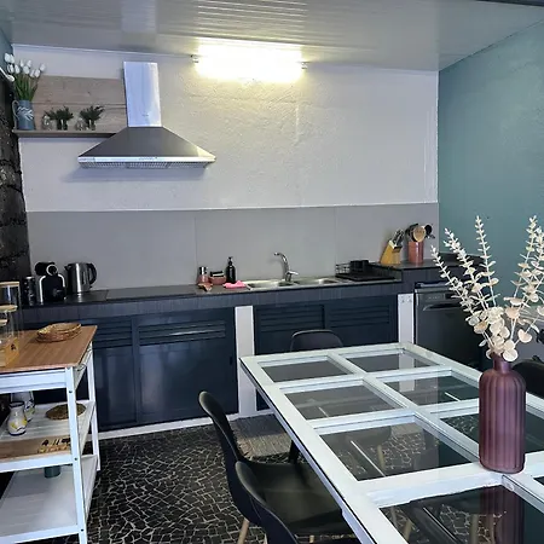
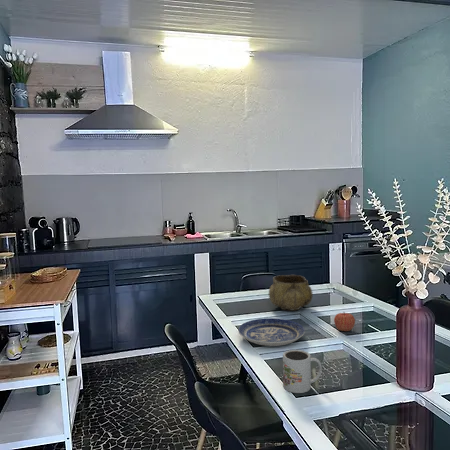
+ decorative bowl [268,274,314,312]
+ mug [282,349,323,394]
+ plate [237,317,306,347]
+ apple [333,312,356,332]
